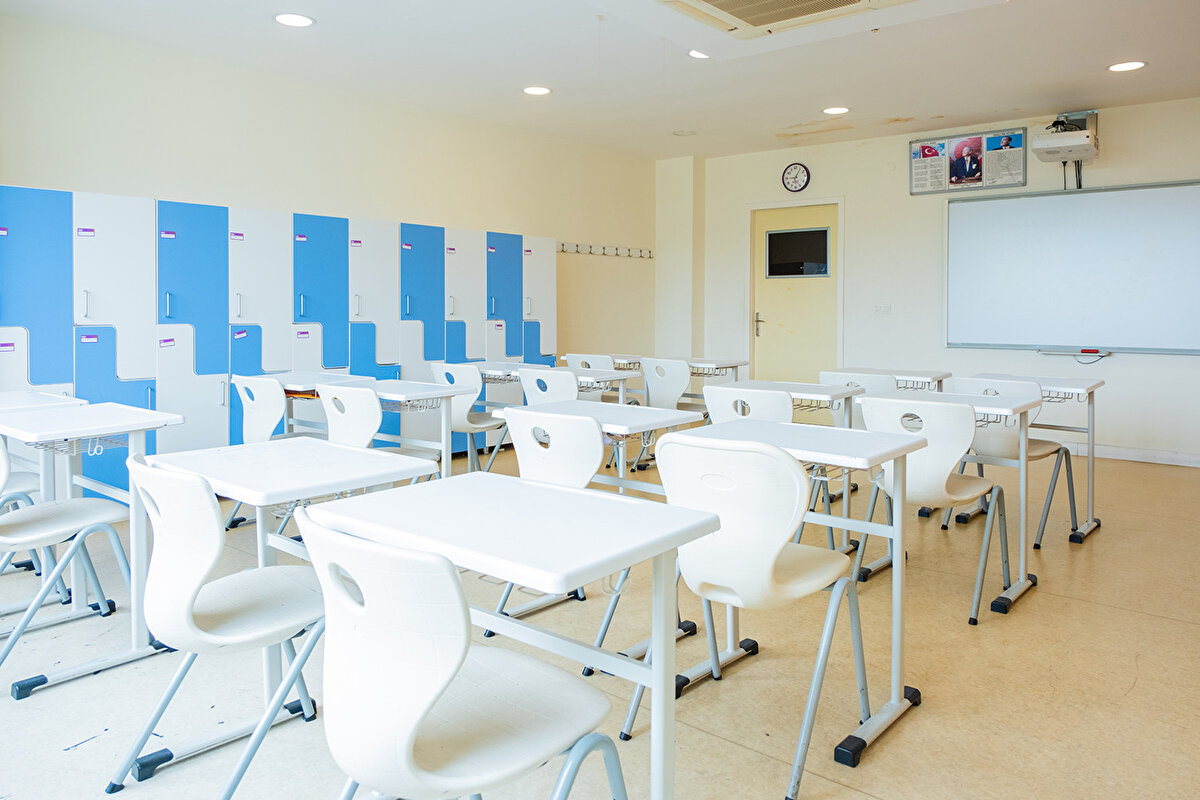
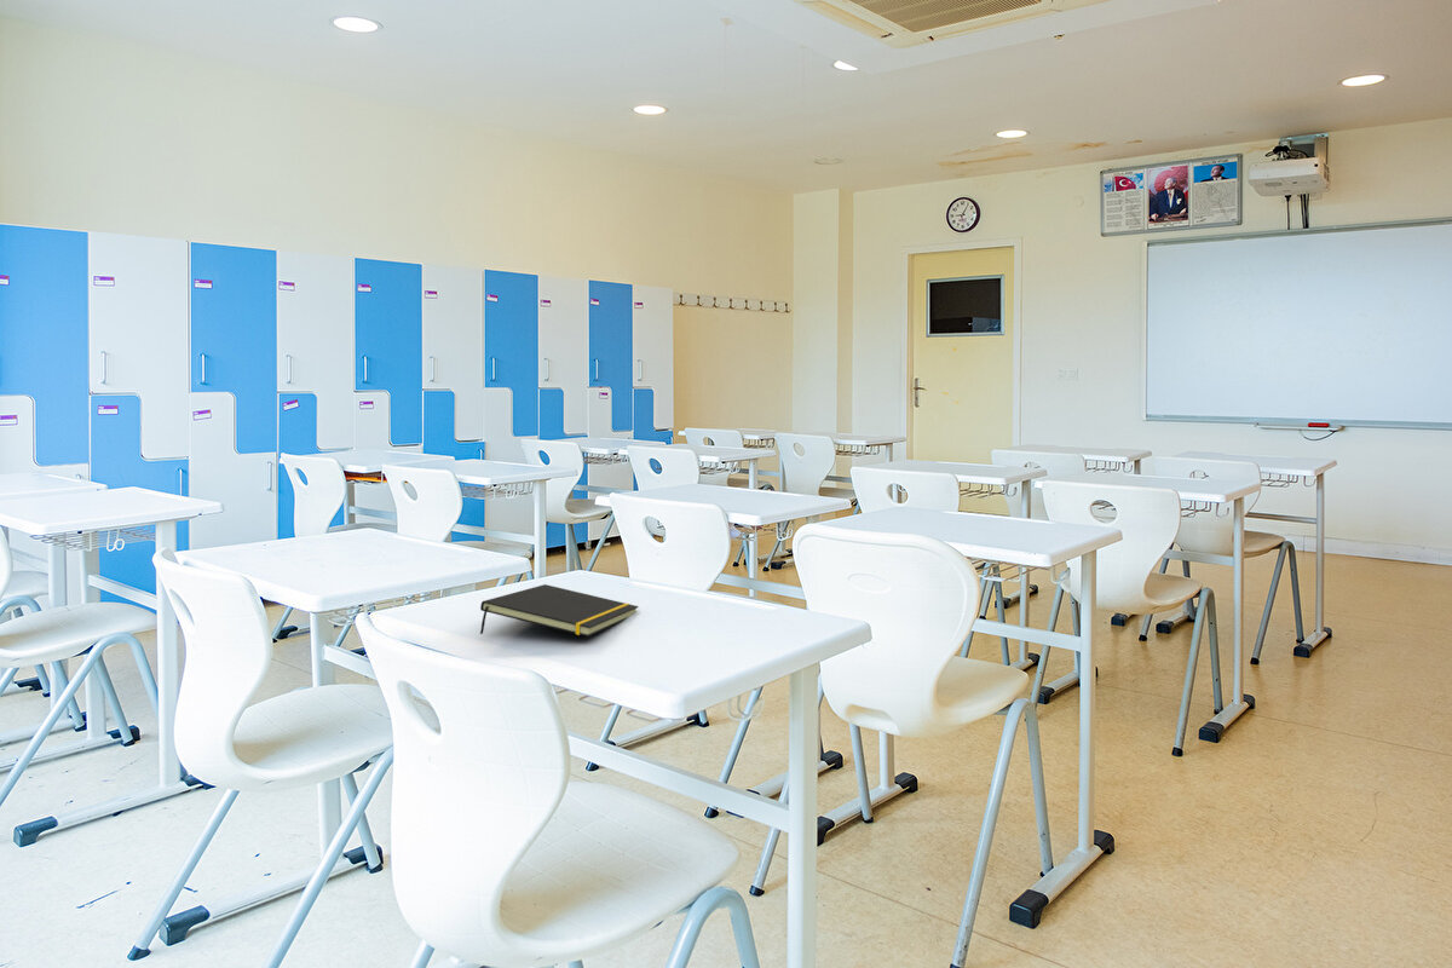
+ notepad [479,583,640,638]
